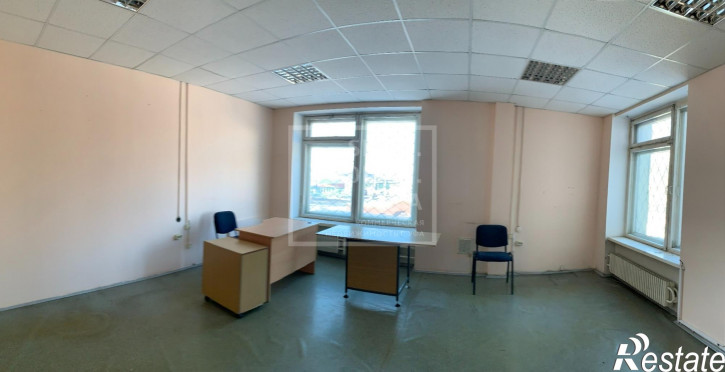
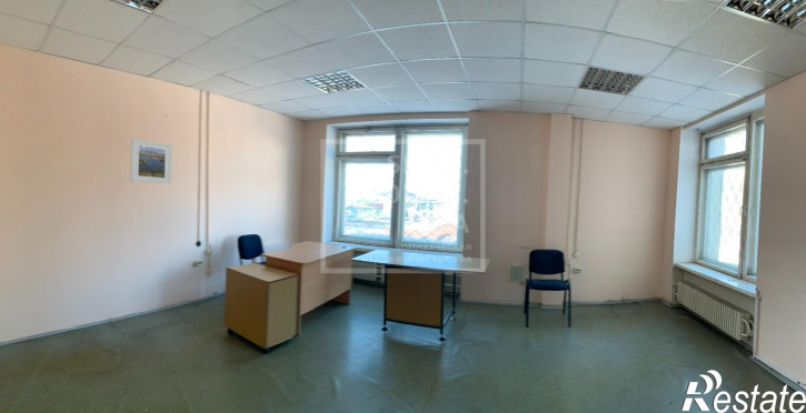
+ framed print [129,138,173,184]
